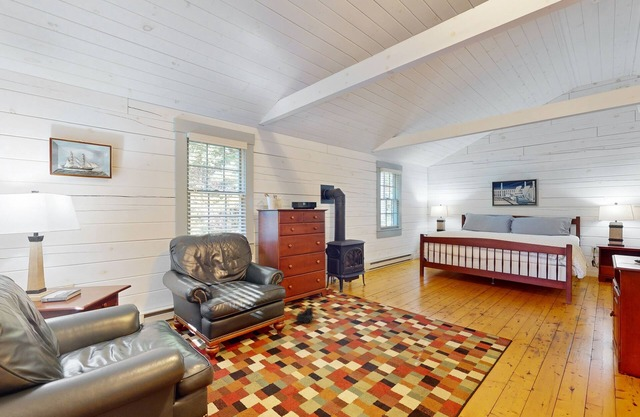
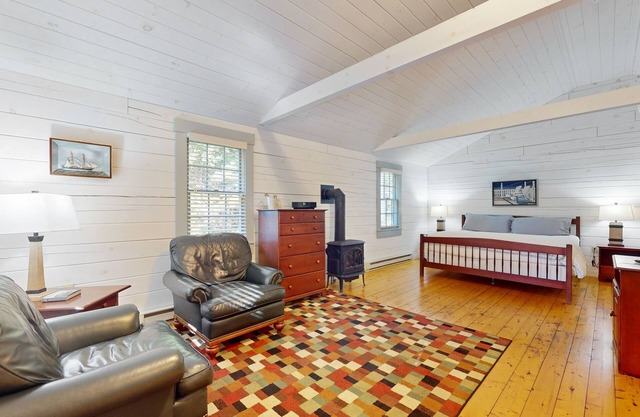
- boots [295,306,316,324]
